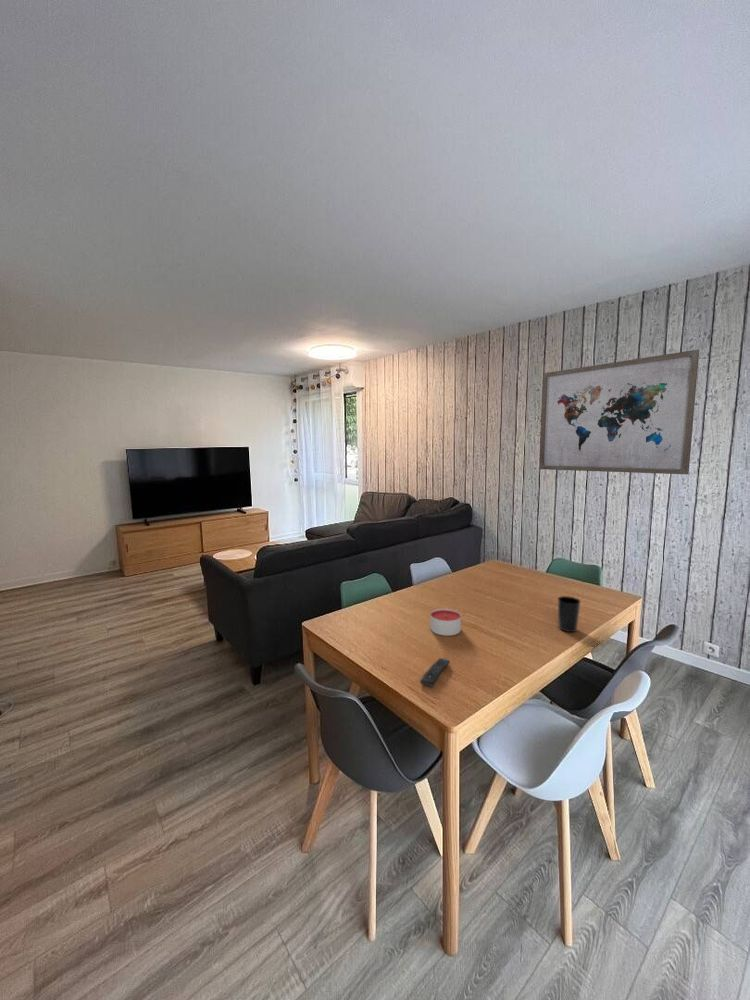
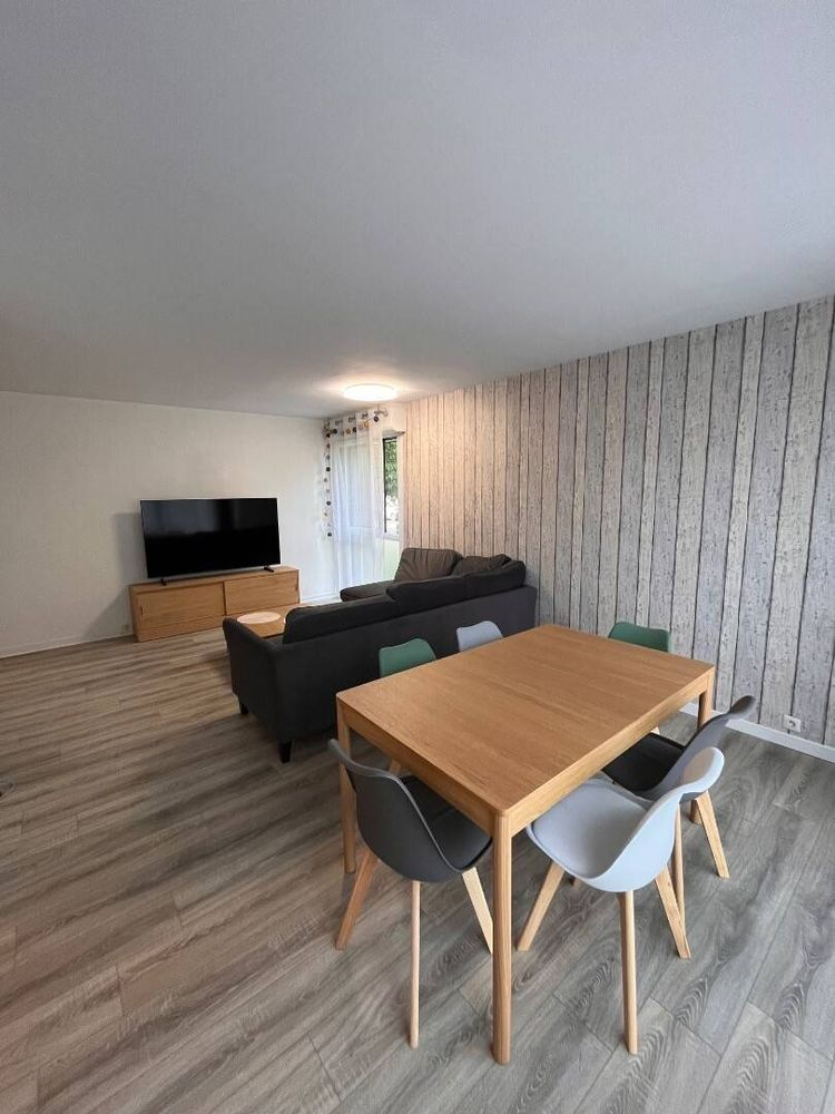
- remote control [419,657,451,688]
- candle [429,608,462,637]
- wall art [538,349,700,476]
- cup [557,595,581,633]
